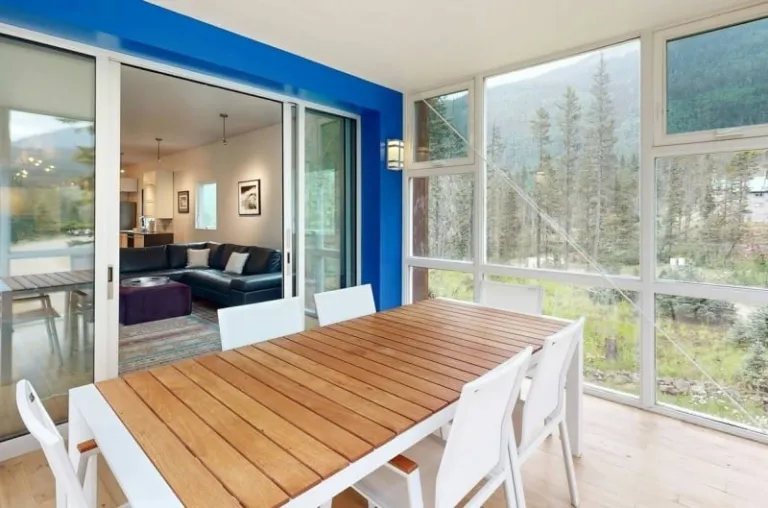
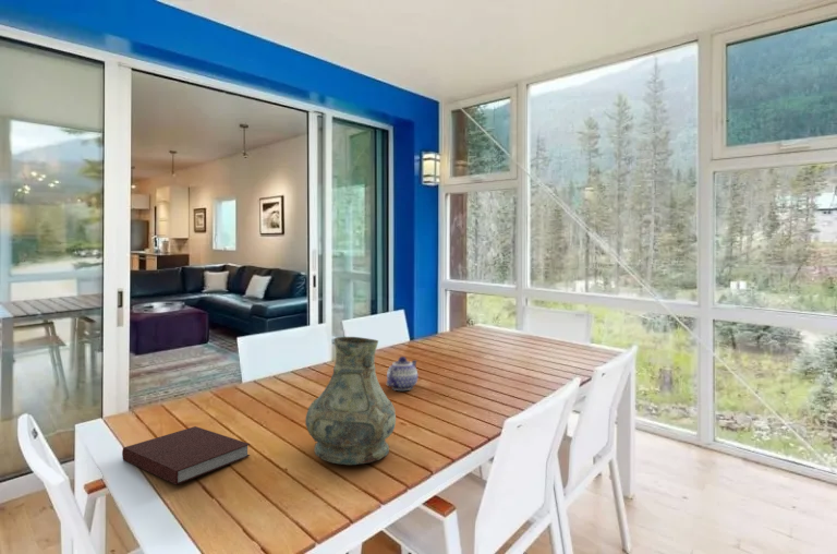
+ notebook [121,425,252,486]
+ vase [304,336,397,466]
+ teapot [385,356,418,392]
